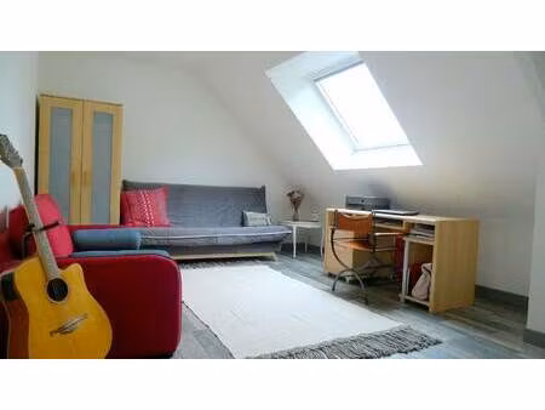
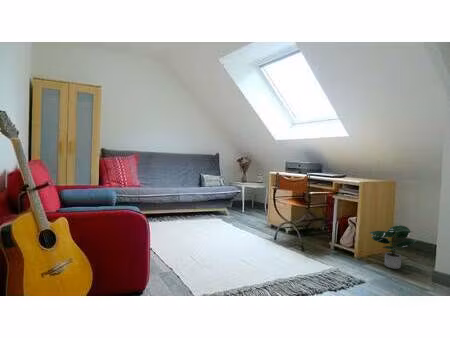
+ potted plant [369,224,417,270]
